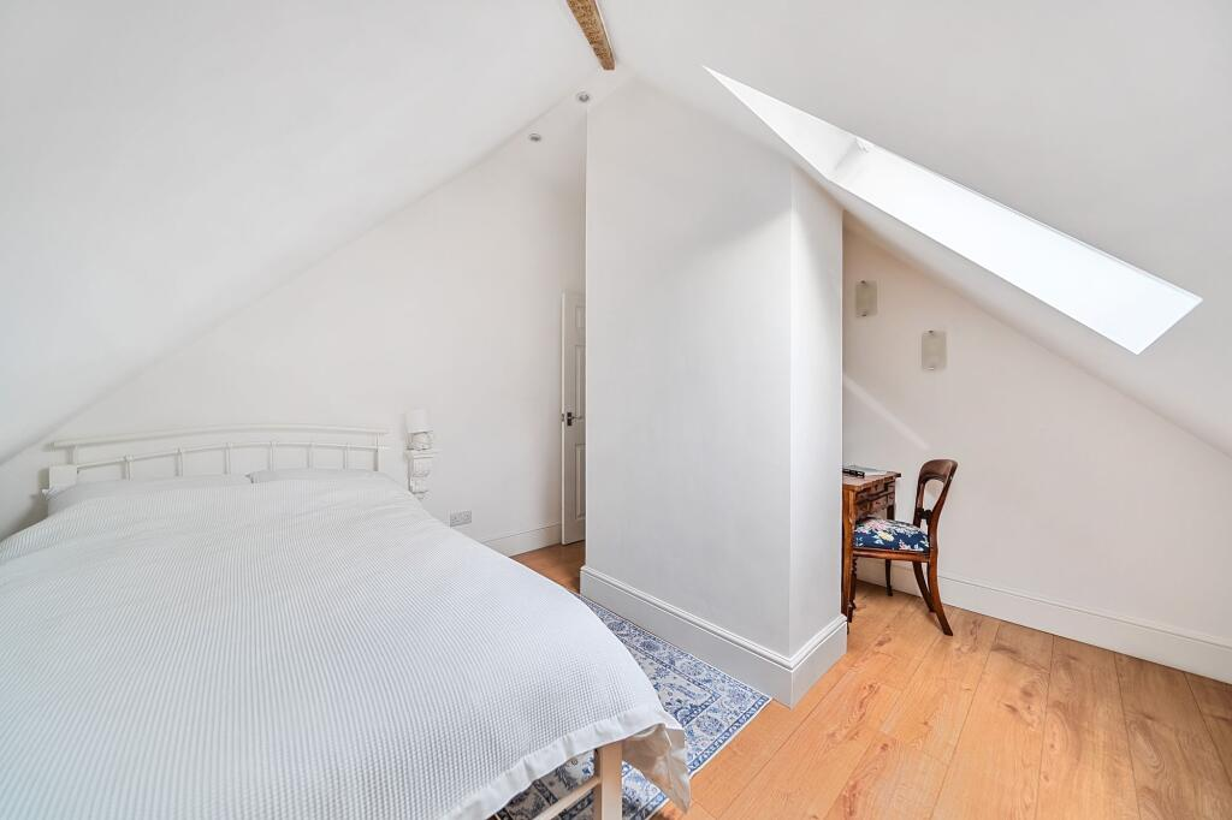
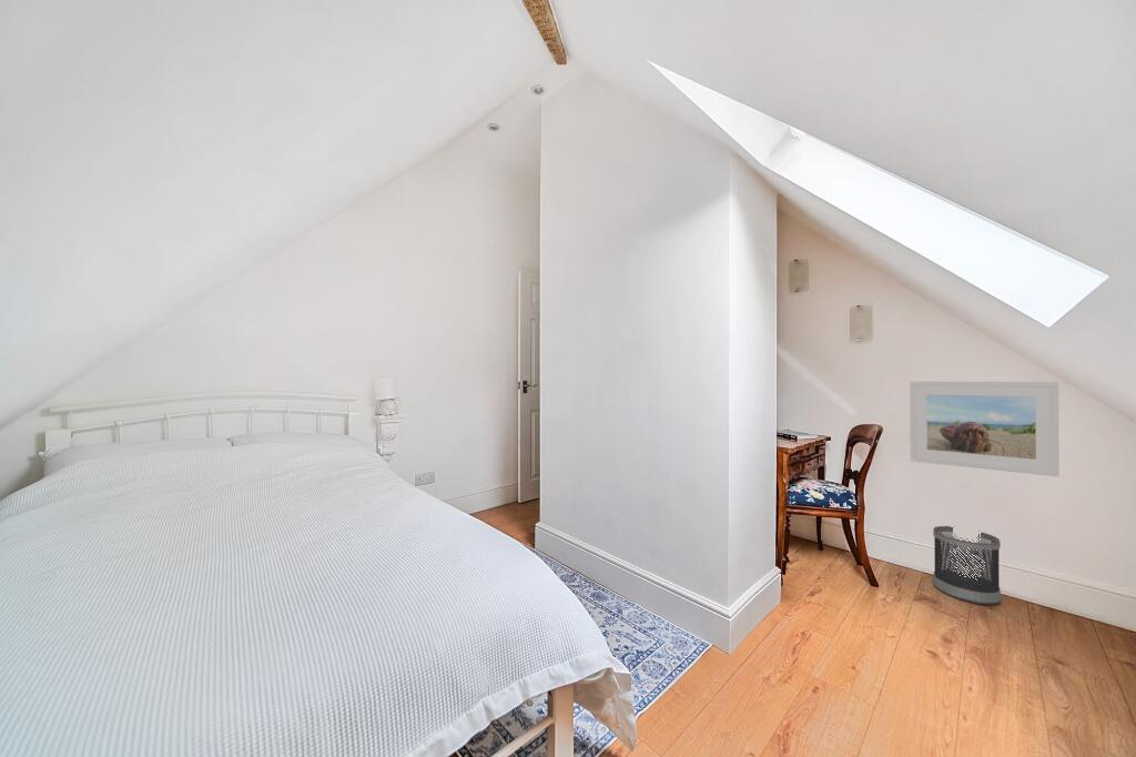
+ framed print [909,381,1061,477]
+ wastebasket [932,525,1002,606]
